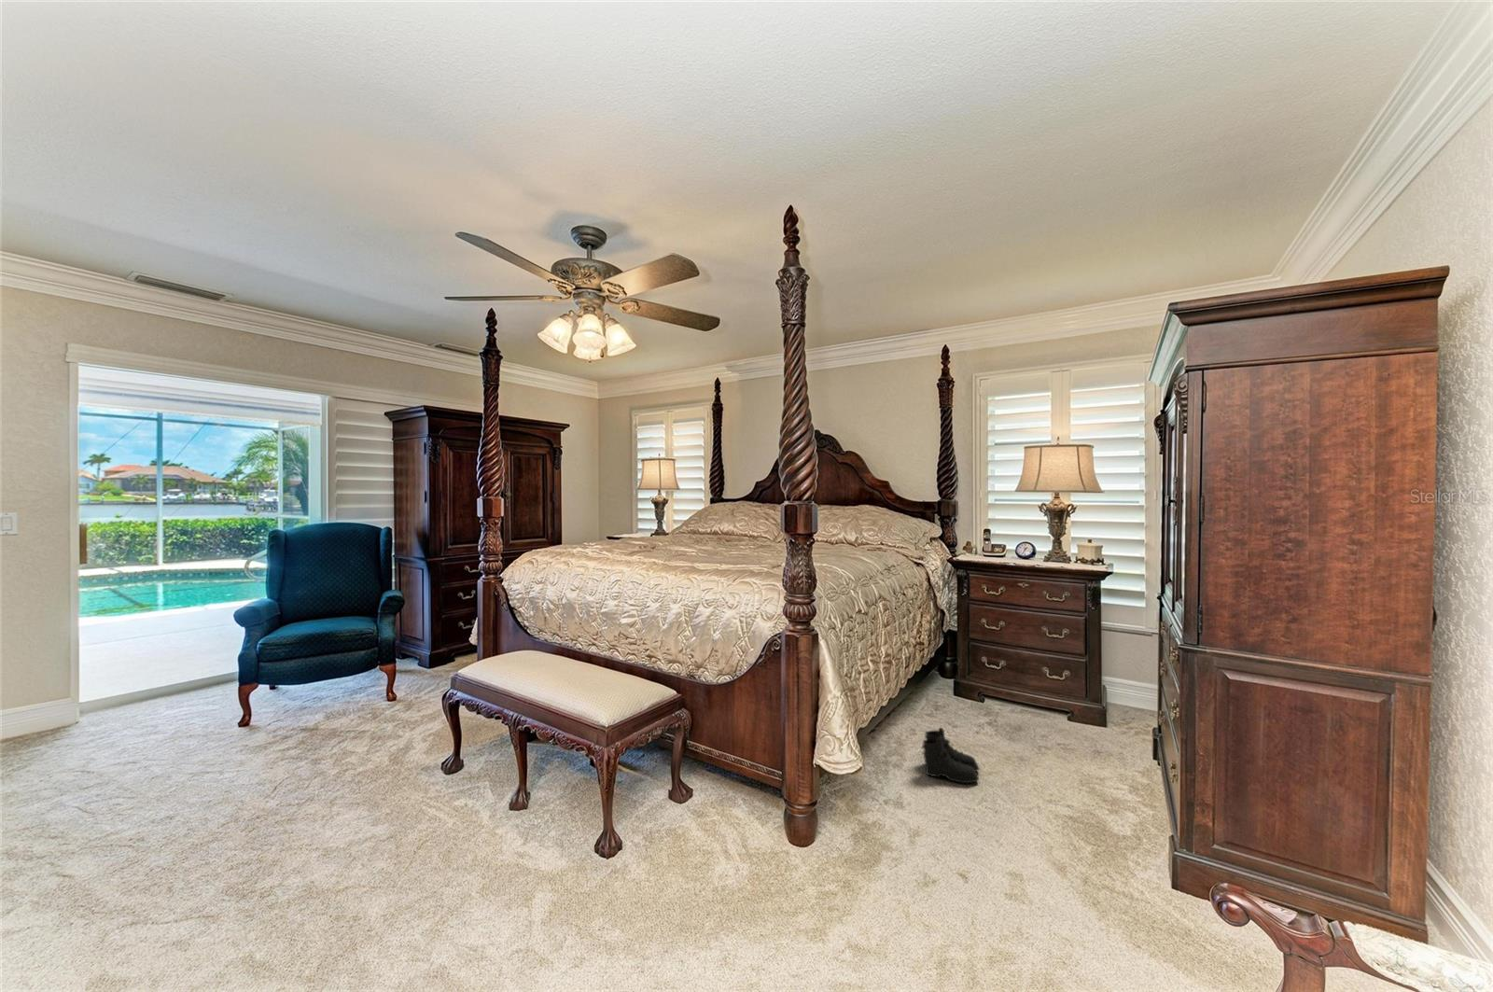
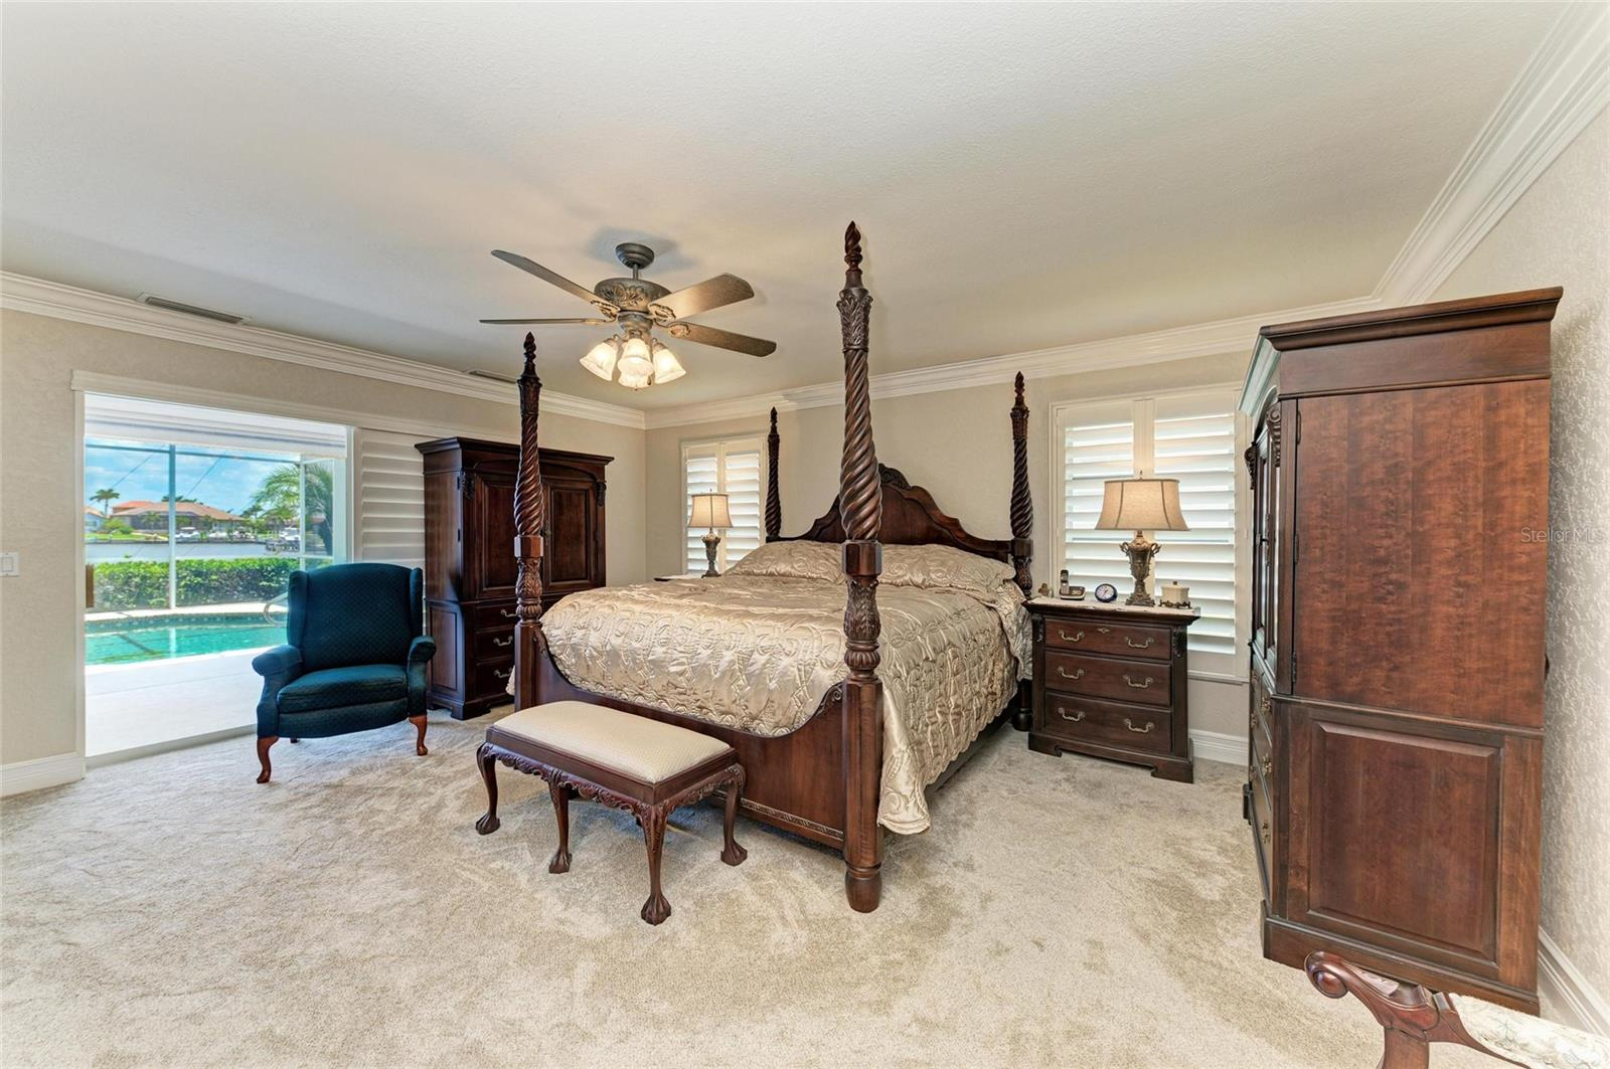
- boots [920,727,981,785]
